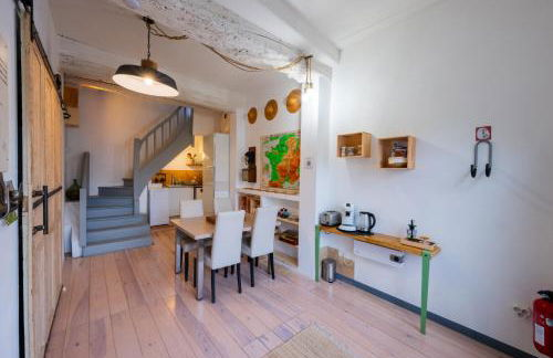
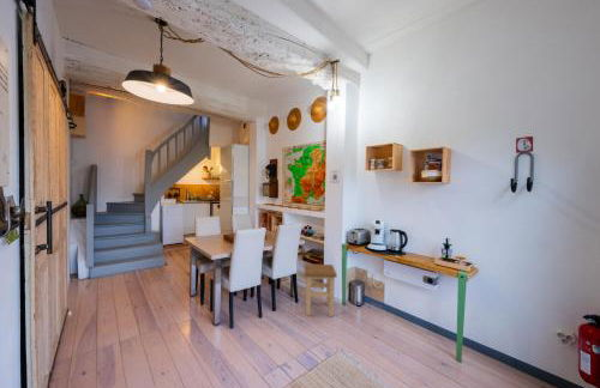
+ stool [304,263,338,317]
